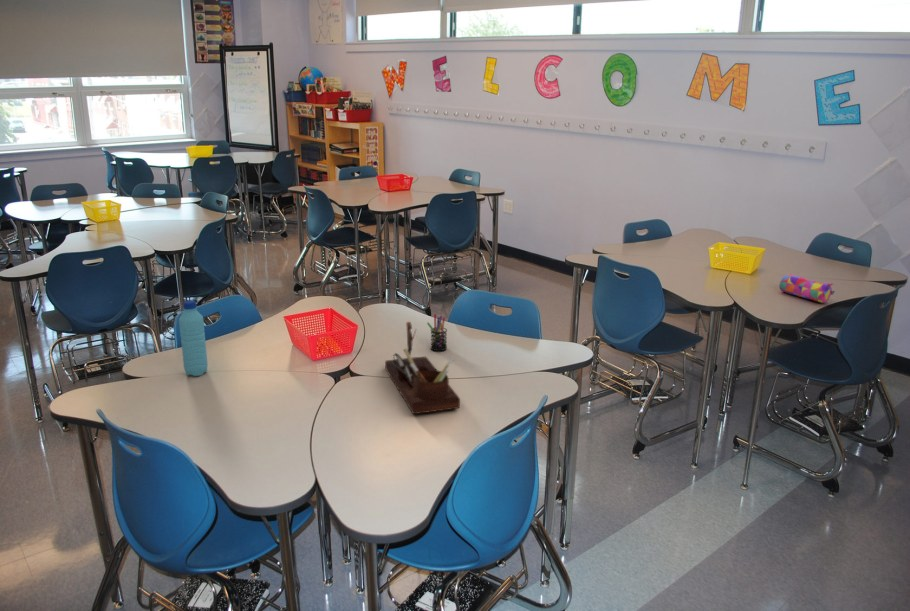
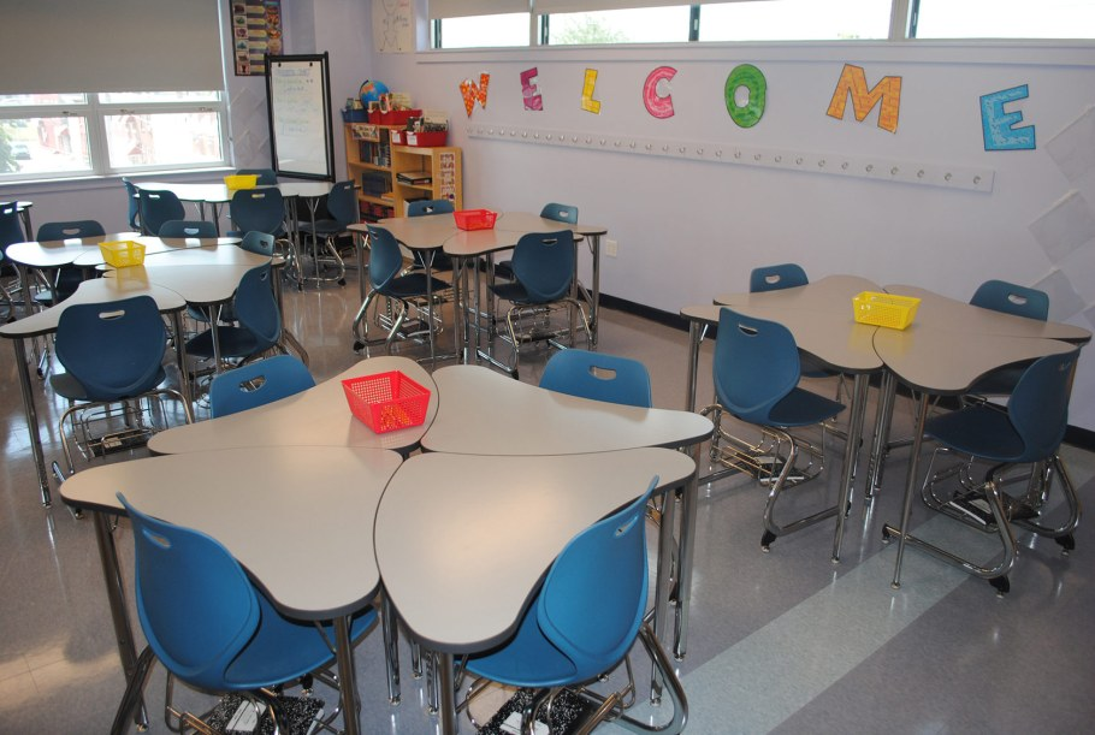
- desk organizer [384,321,461,415]
- pencil case [778,273,836,304]
- pen holder [426,313,448,352]
- water bottle [178,299,209,377]
